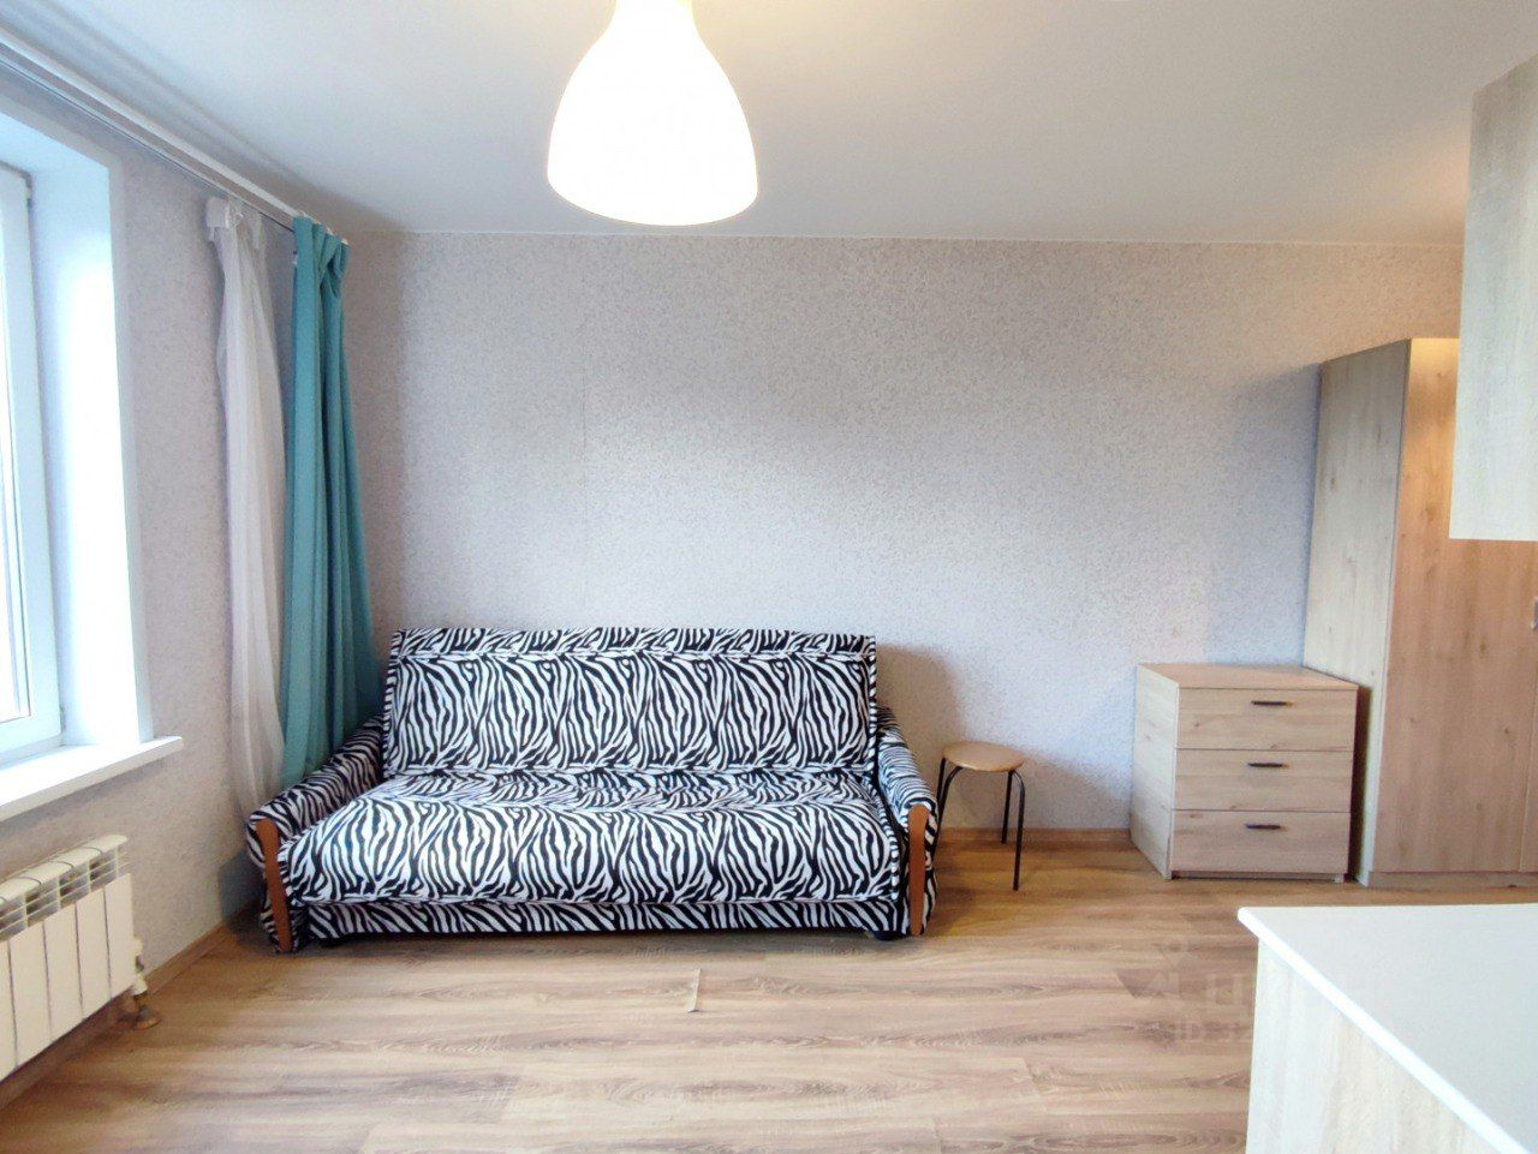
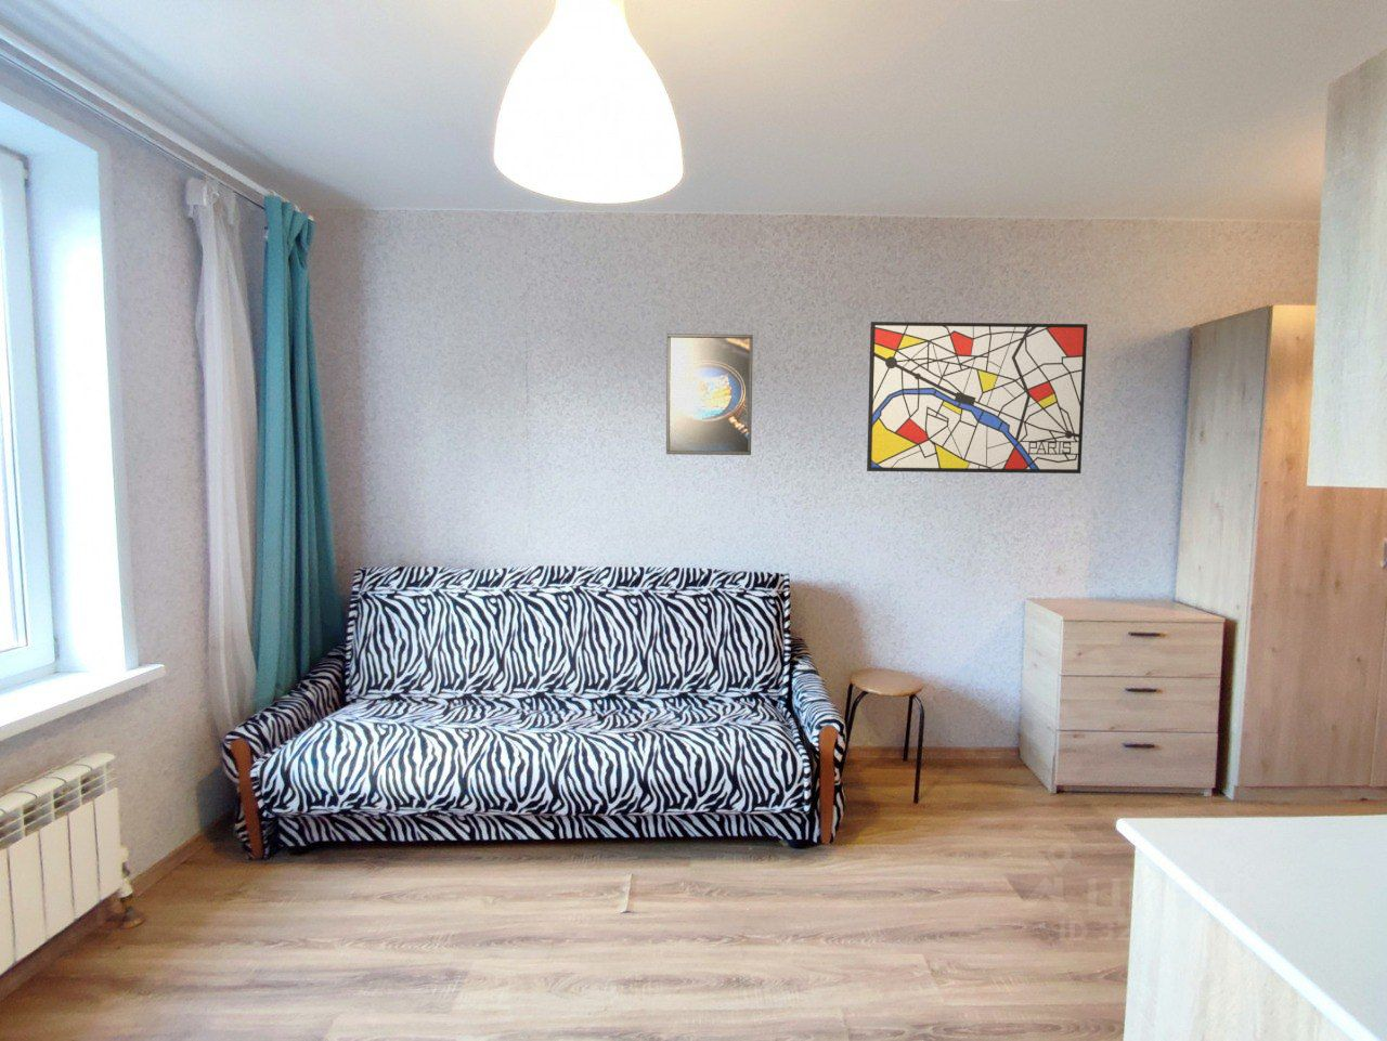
+ wall art [866,320,1089,475]
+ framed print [665,332,754,456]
